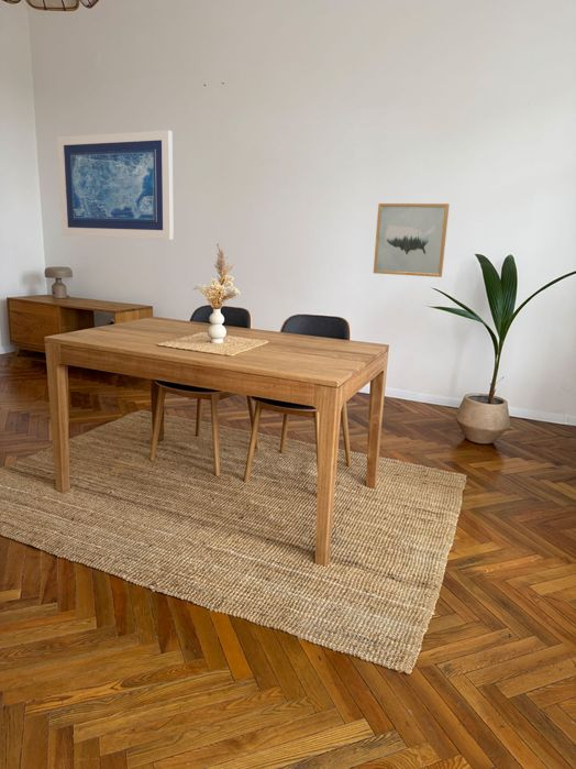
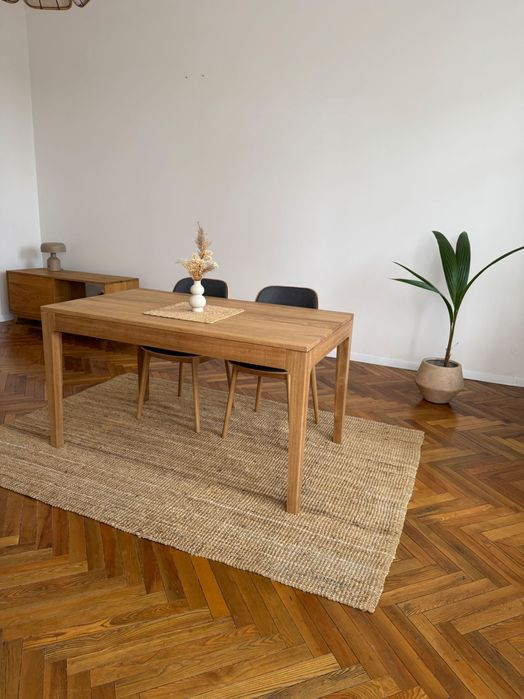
- wall art [56,129,175,240]
- wall art [373,202,451,278]
